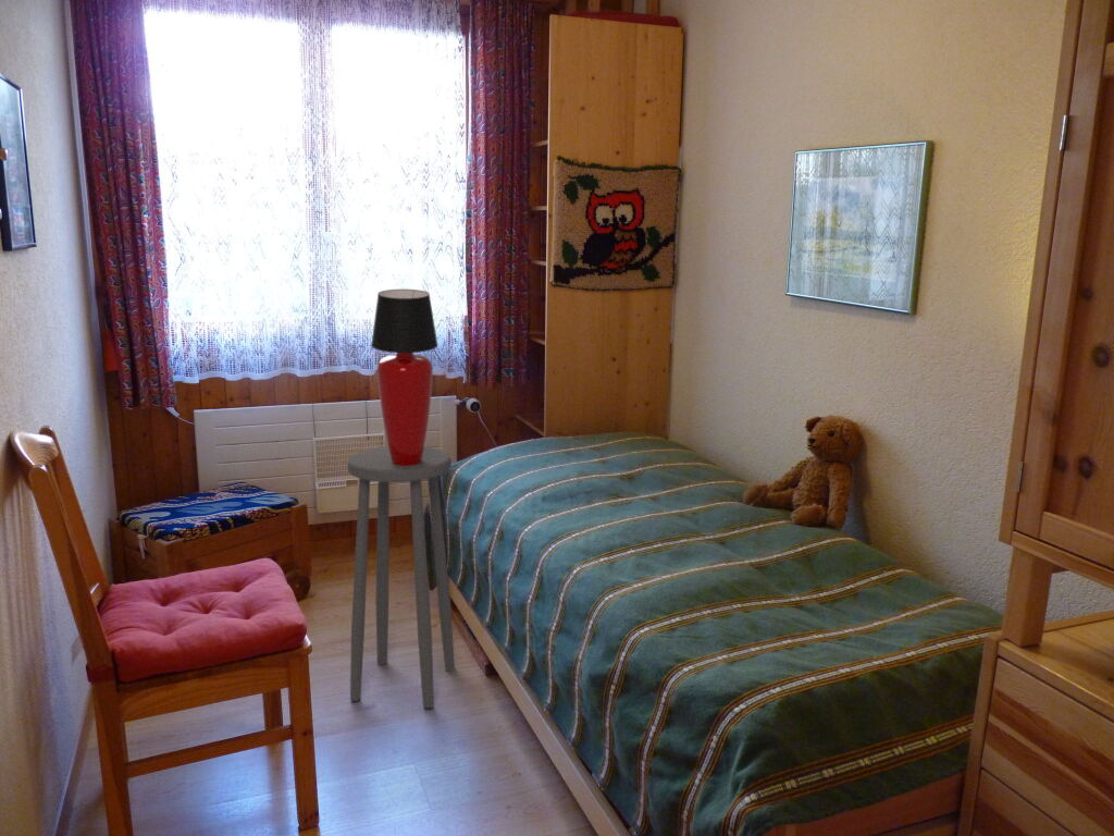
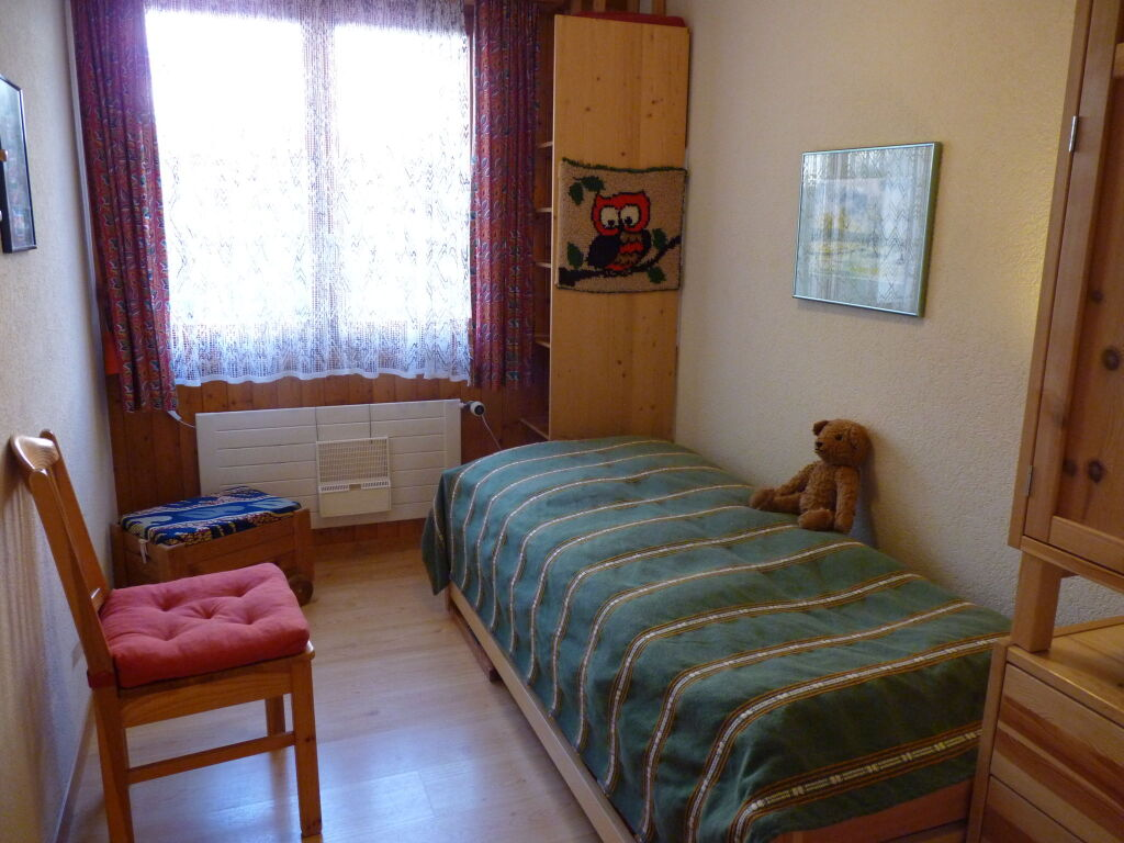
- stool [347,445,456,710]
- table lamp [370,288,438,466]
